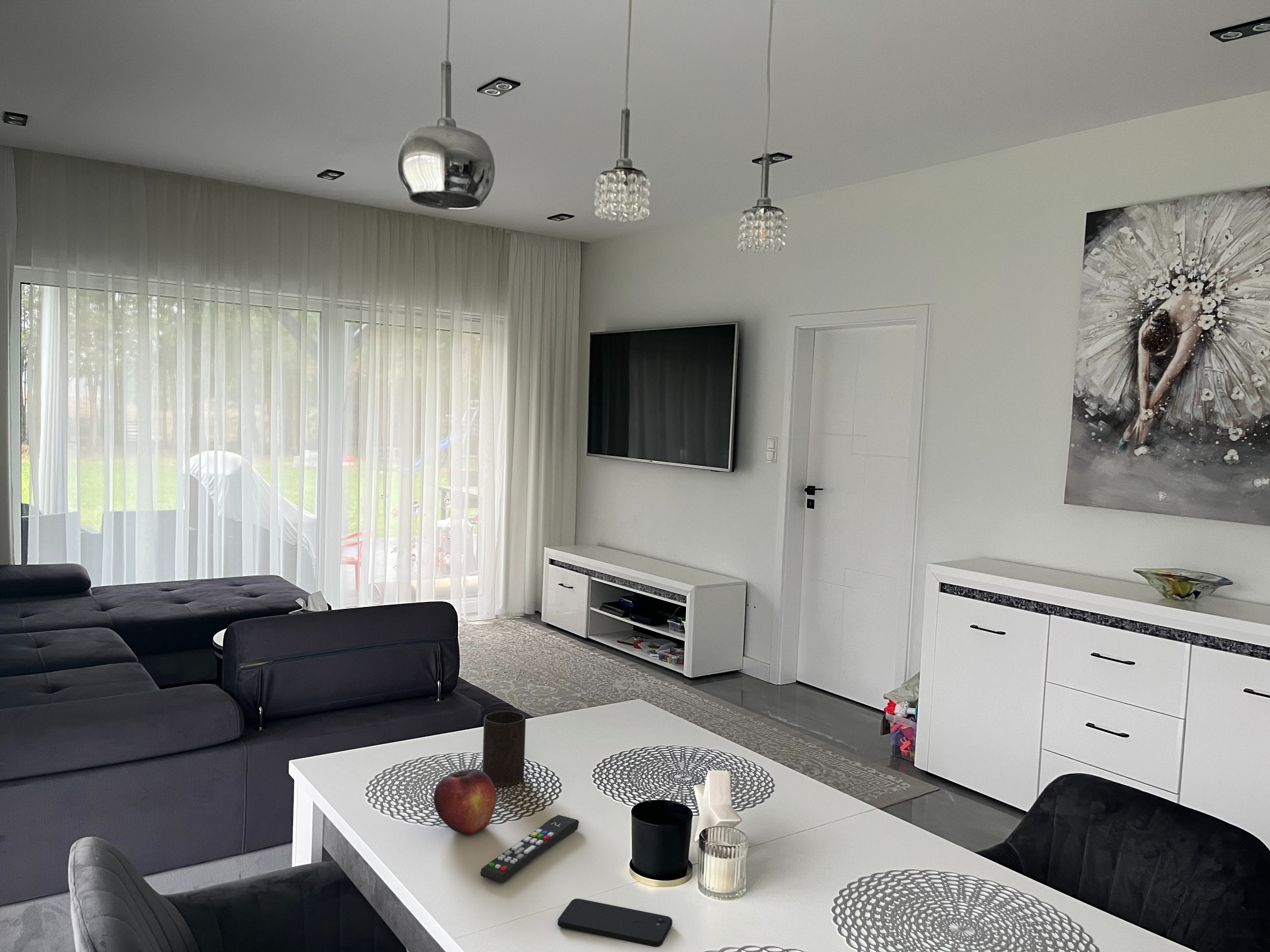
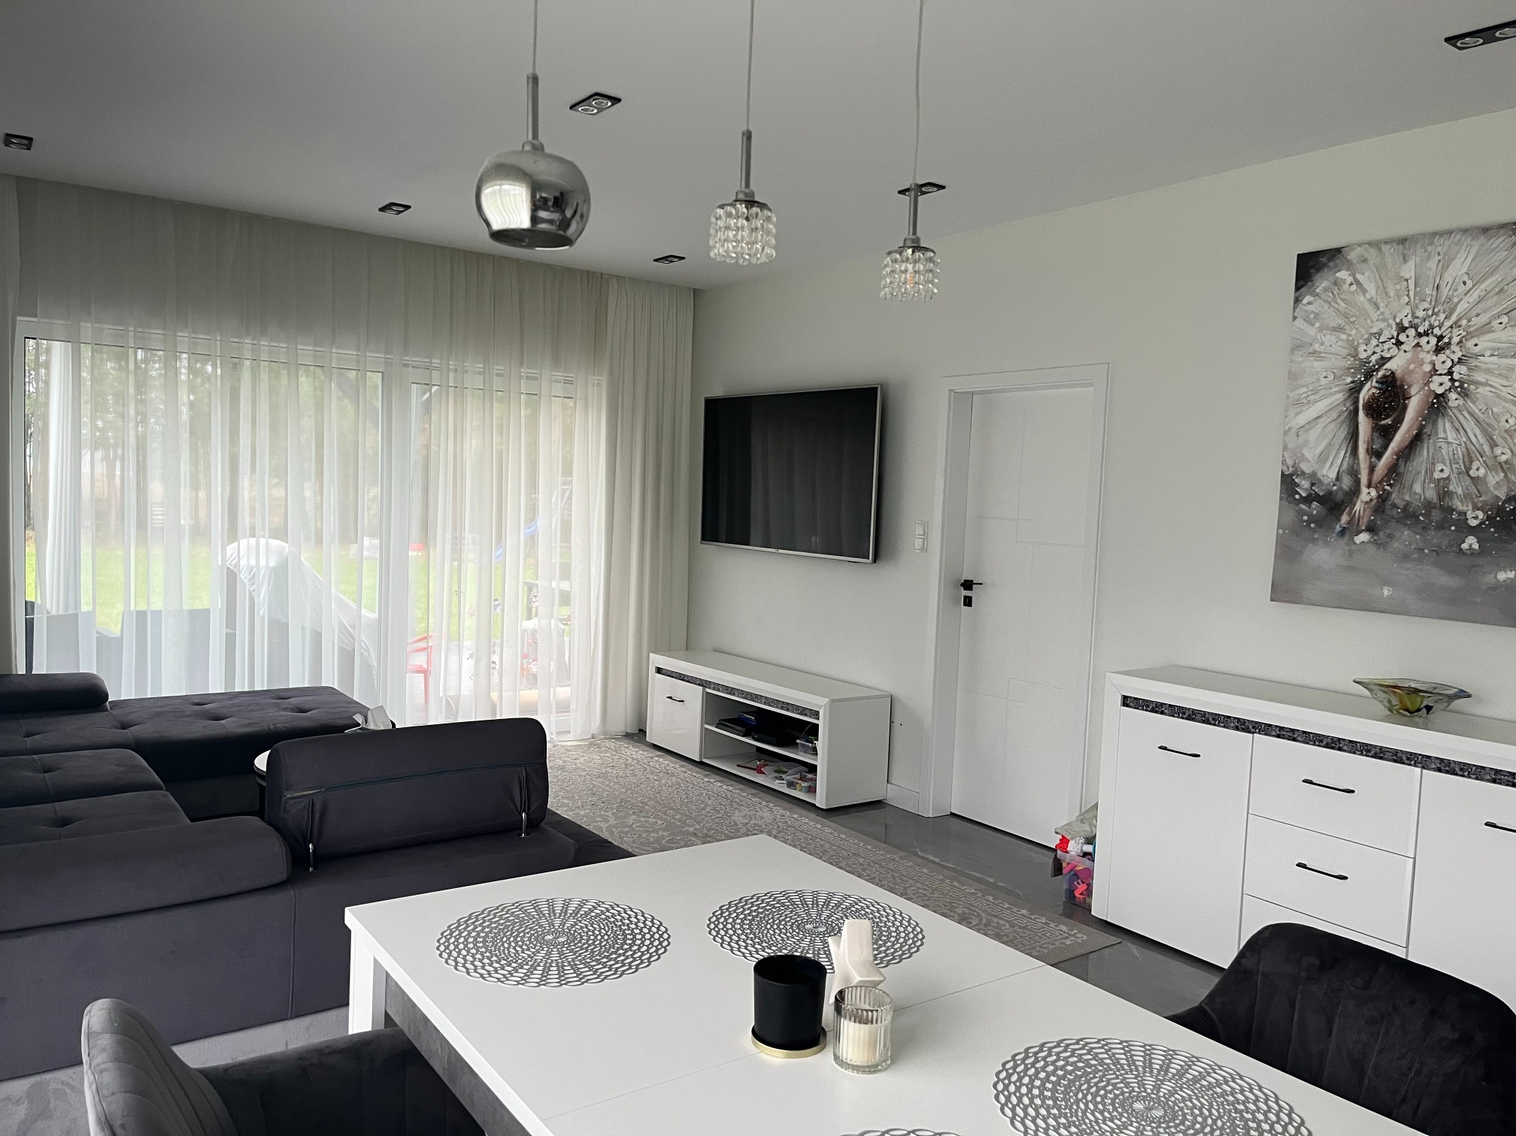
- remote control [479,814,580,883]
- cup [482,710,526,787]
- fruit [433,768,497,836]
- smartphone [557,898,673,948]
